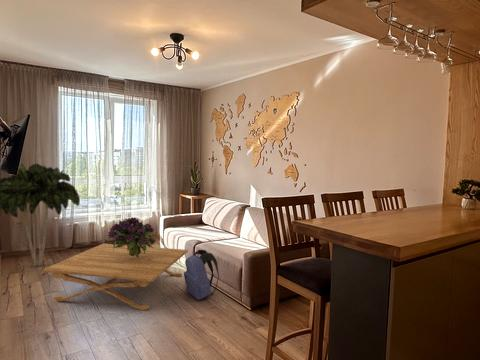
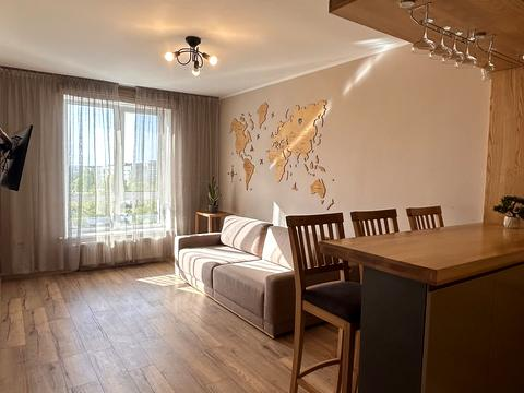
- backpack [183,249,220,301]
- coffee table [43,243,189,311]
- indoor plant [0,162,81,267]
- bouquet [107,216,156,257]
